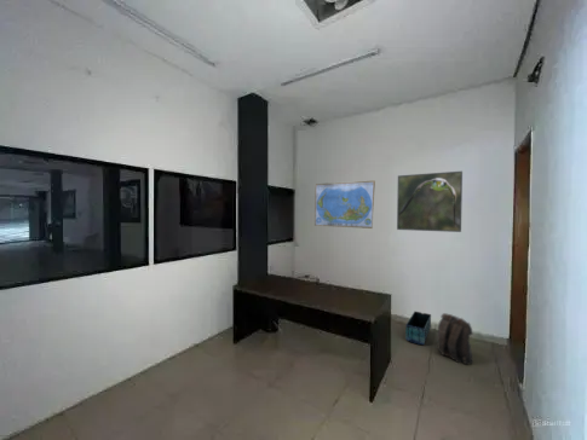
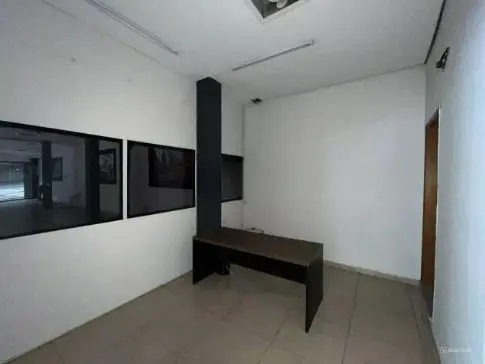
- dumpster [405,311,432,346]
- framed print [396,170,464,233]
- backpack [436,312,473,366]
- world map [313,180,376,230]
